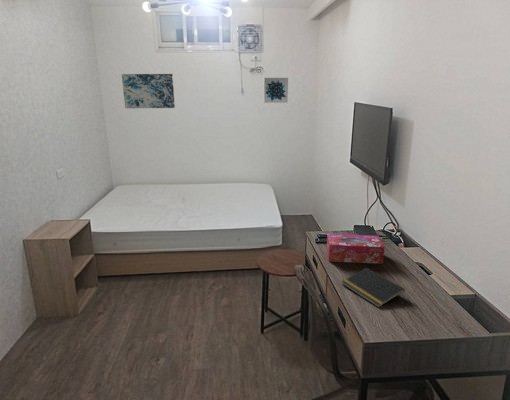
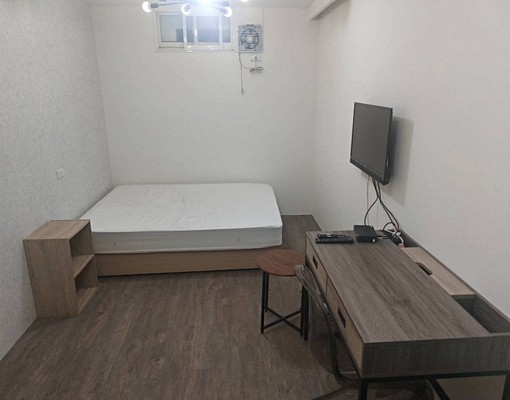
- notepad [341,267,406,308]
- tissue box [326,233,386,265]
- wall art [121,73,176,109]
- wall art [263,77,289,104]
